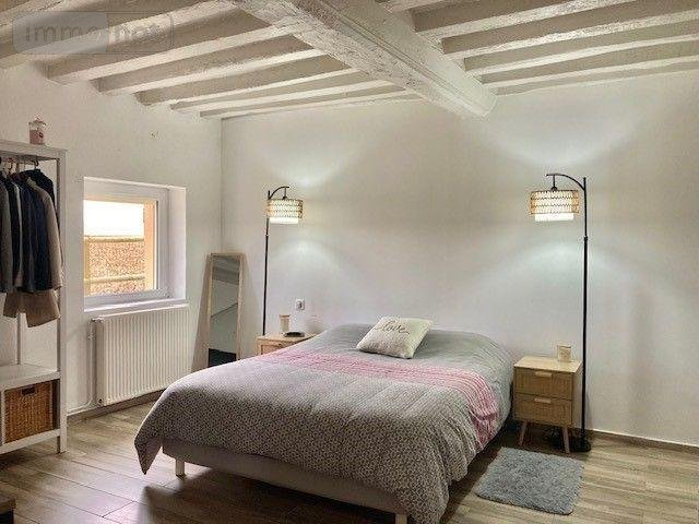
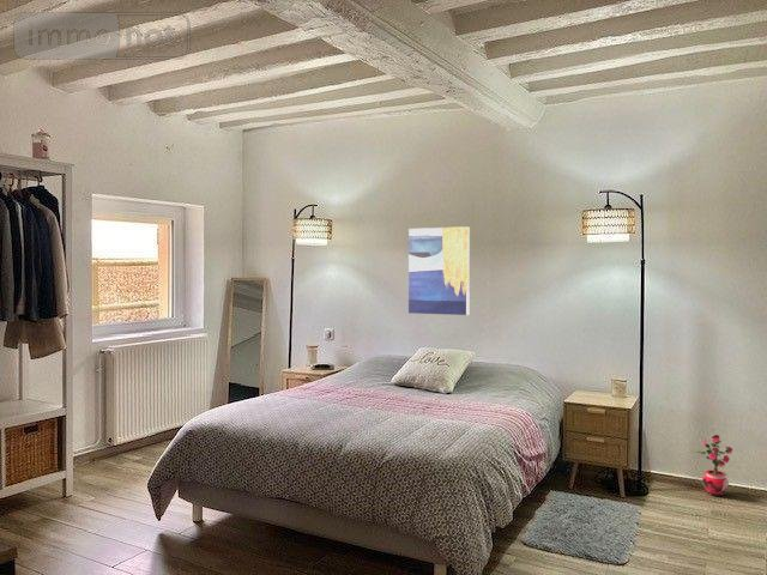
+ wall art [407,225,471,316]
+ potted plant [696,434,733,497]
